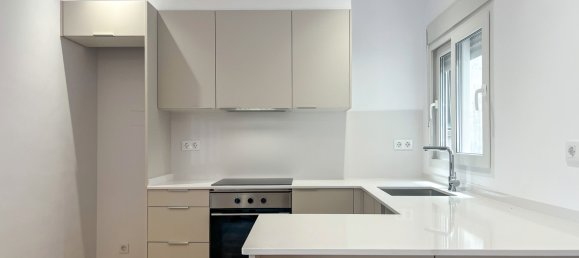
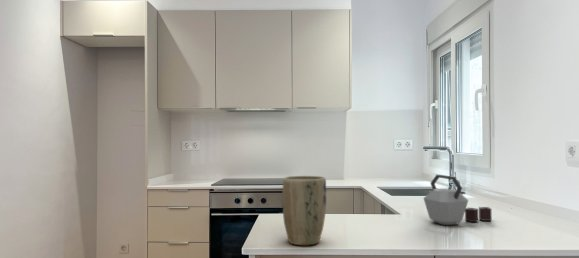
+ plant pot [282,175,327,247]
+ kettle [422,174,493,226]
